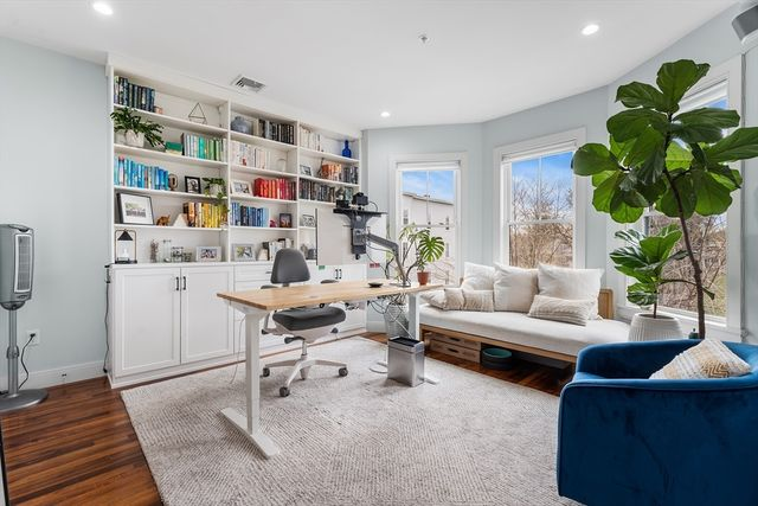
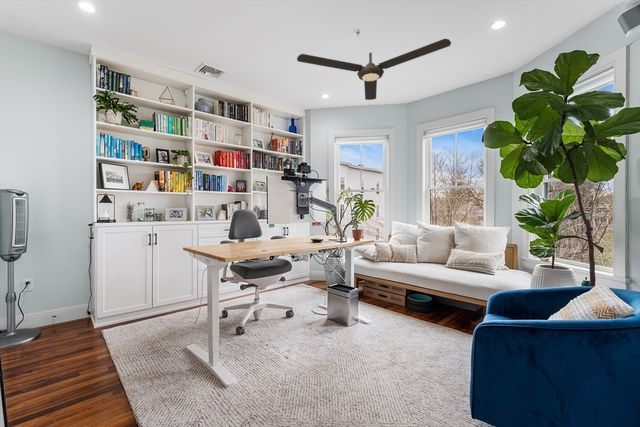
+ ceiling fan [296,38,452,101]
